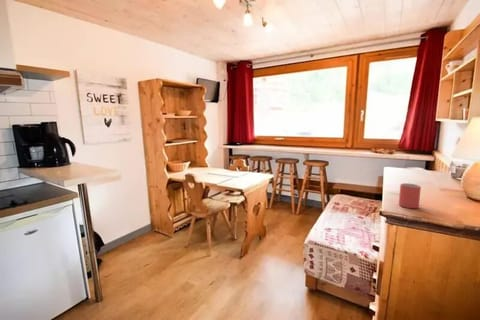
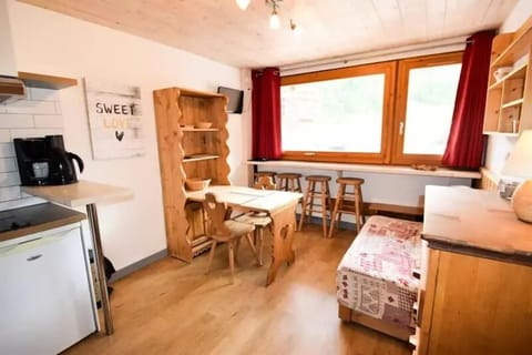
- mug [398,182,422,209]
